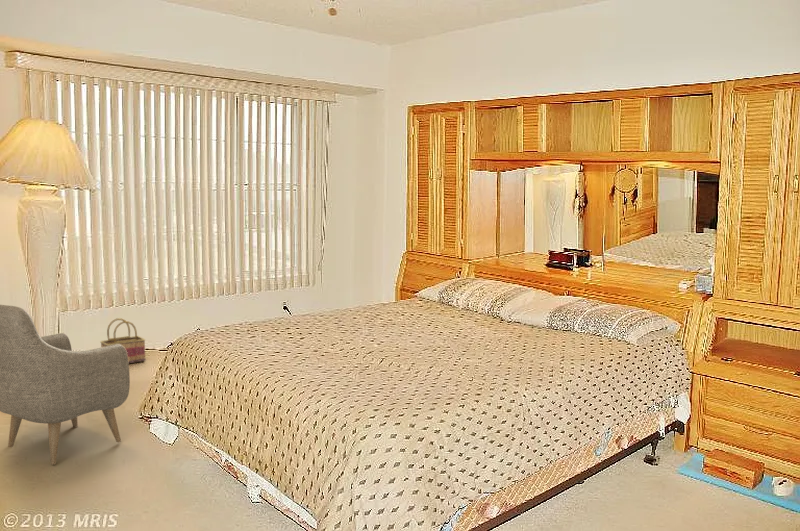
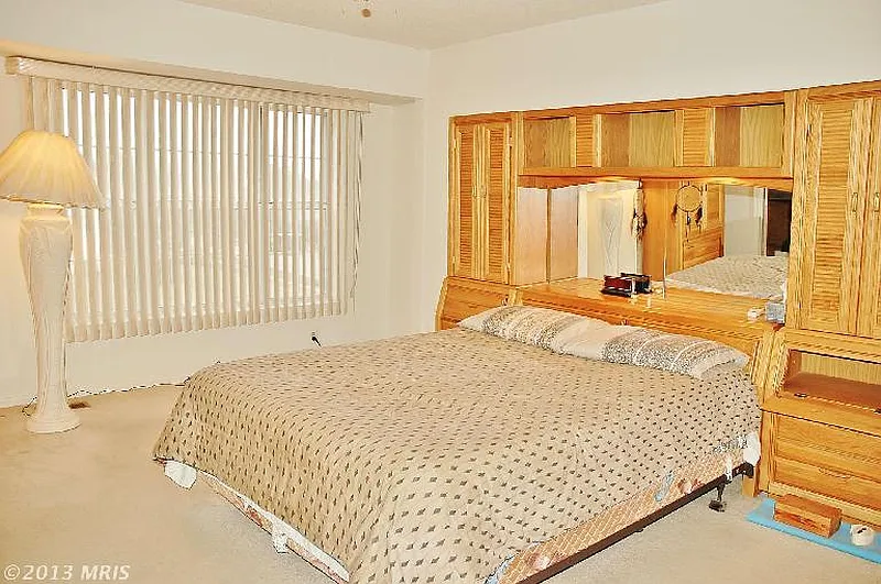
- basket [99,317,146,364]
- armchair [0,304,131,466]
